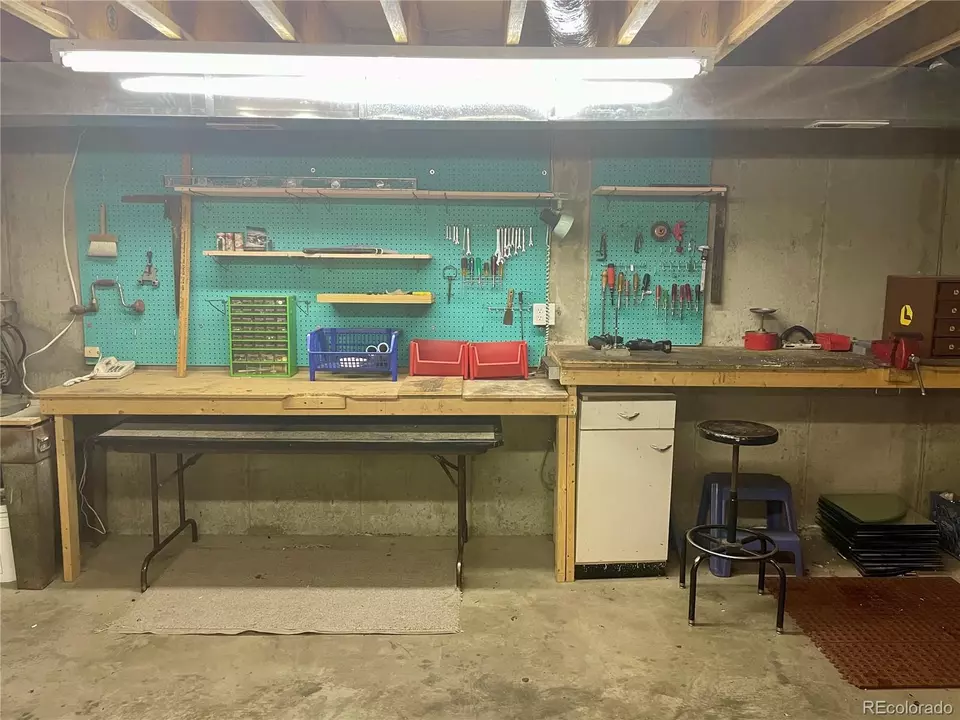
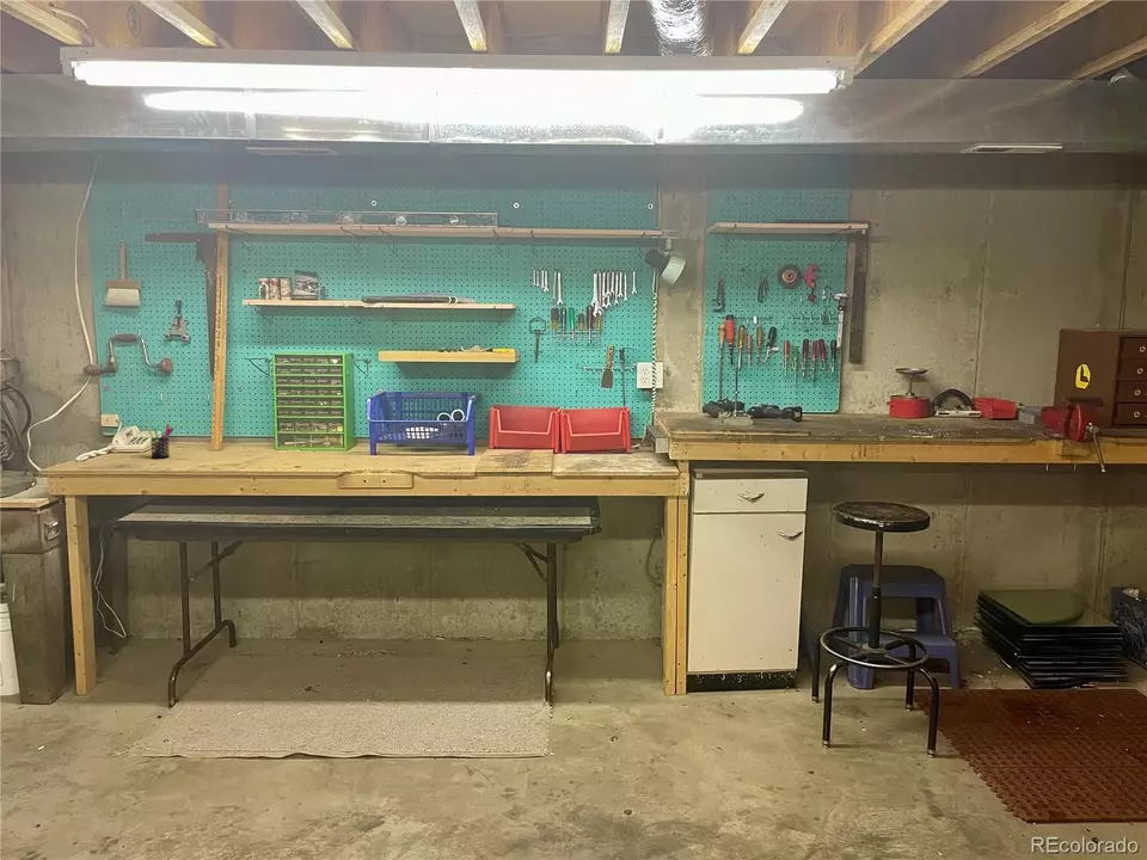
+ pen holder [146,423,174,460]
